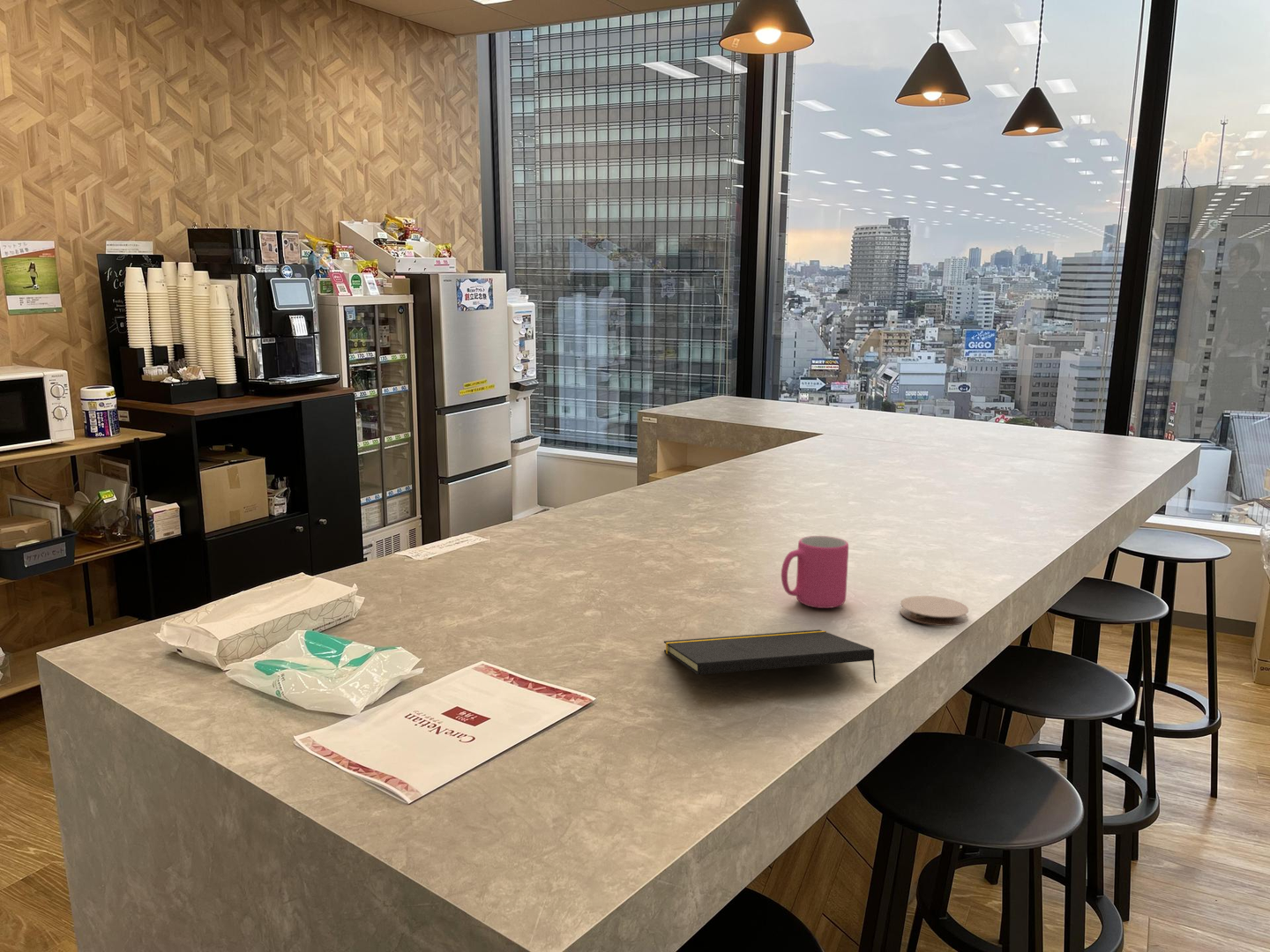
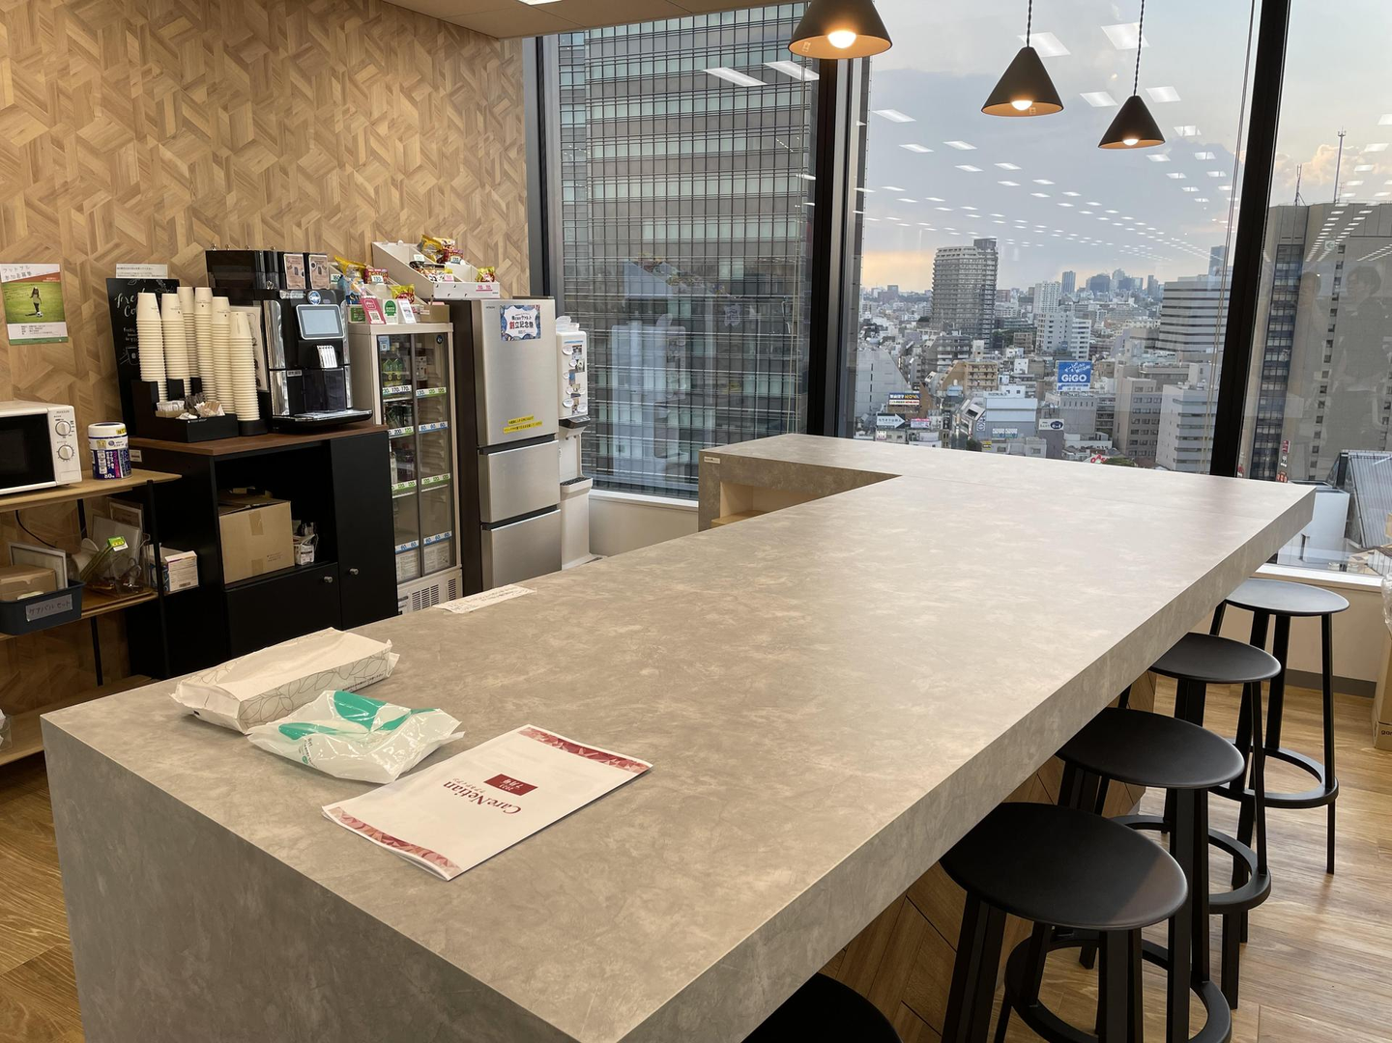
- mug [781,535,849,609]
- notepad [663,628,878,684]
- coaster [899,595,969,627]
